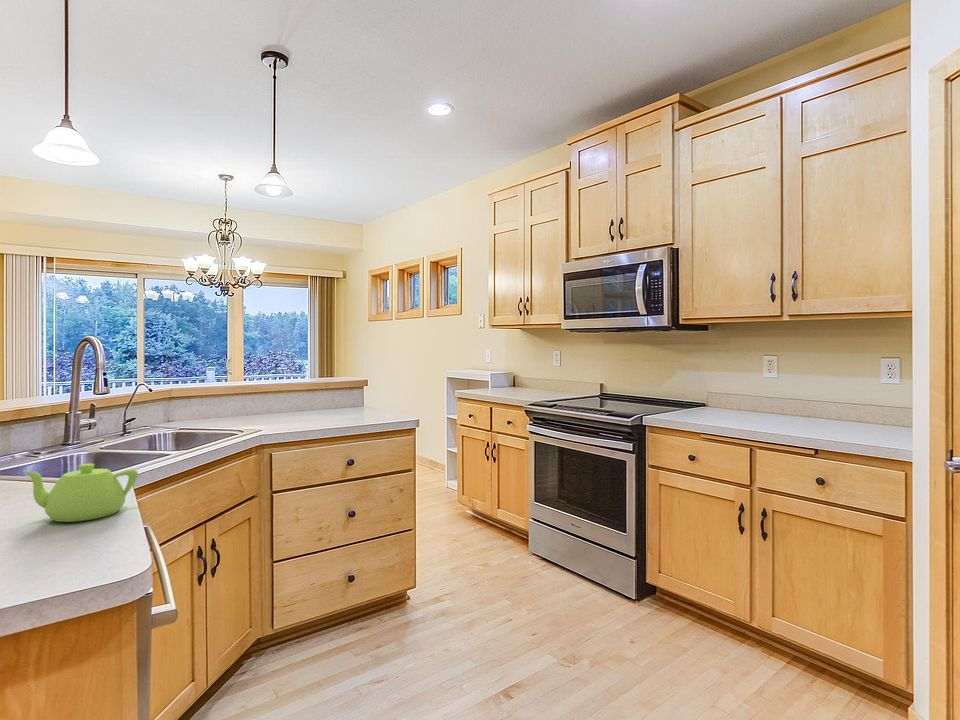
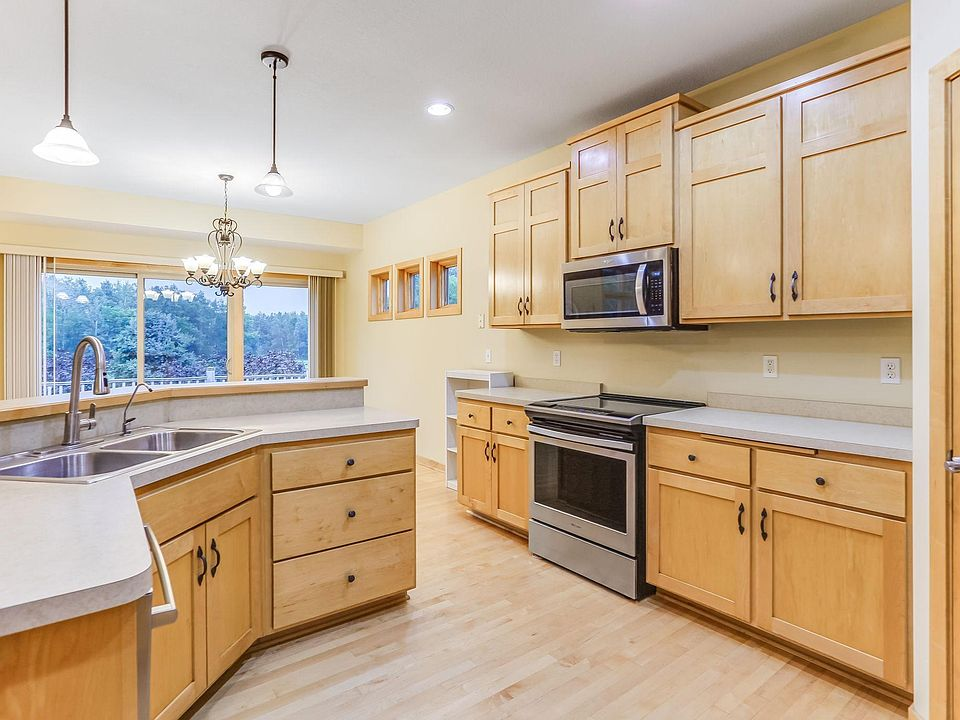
- teapot [22,463,139,523]
